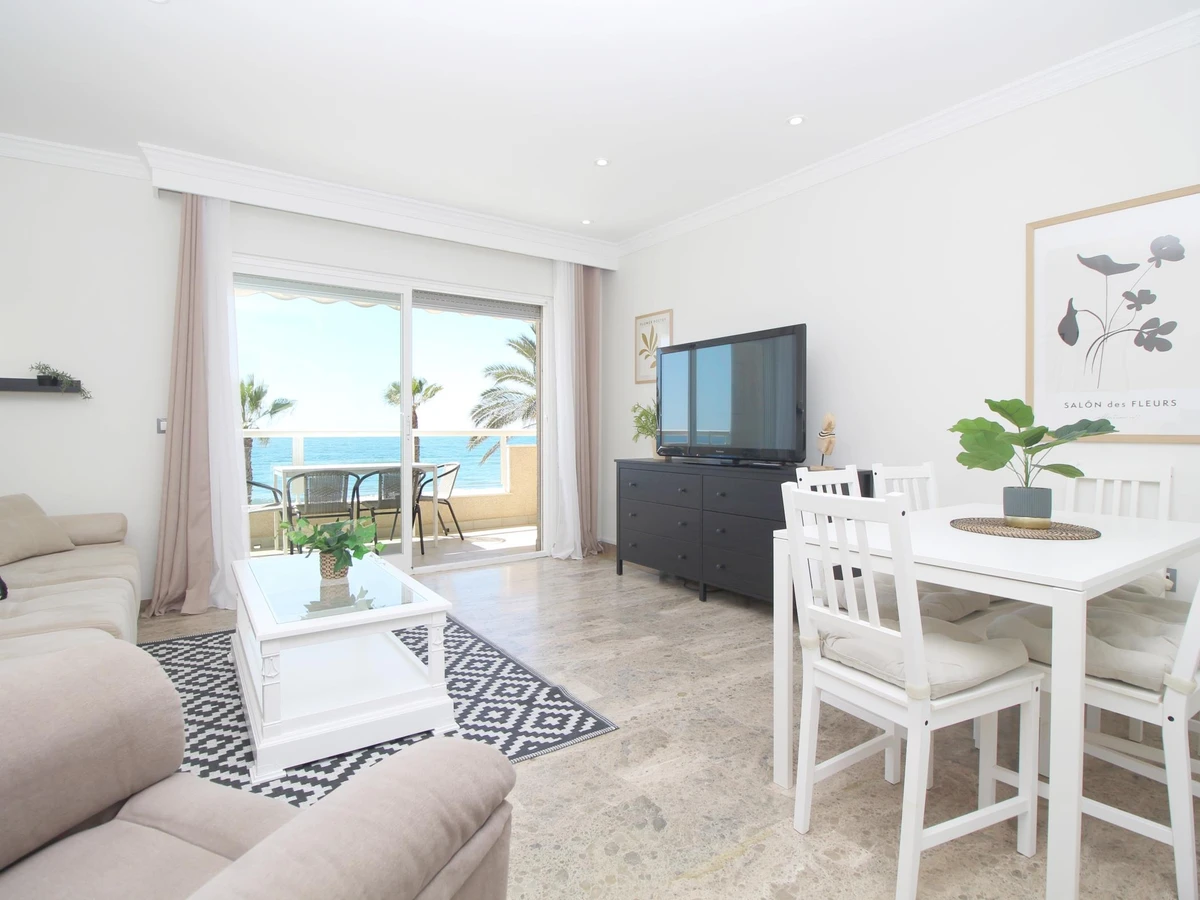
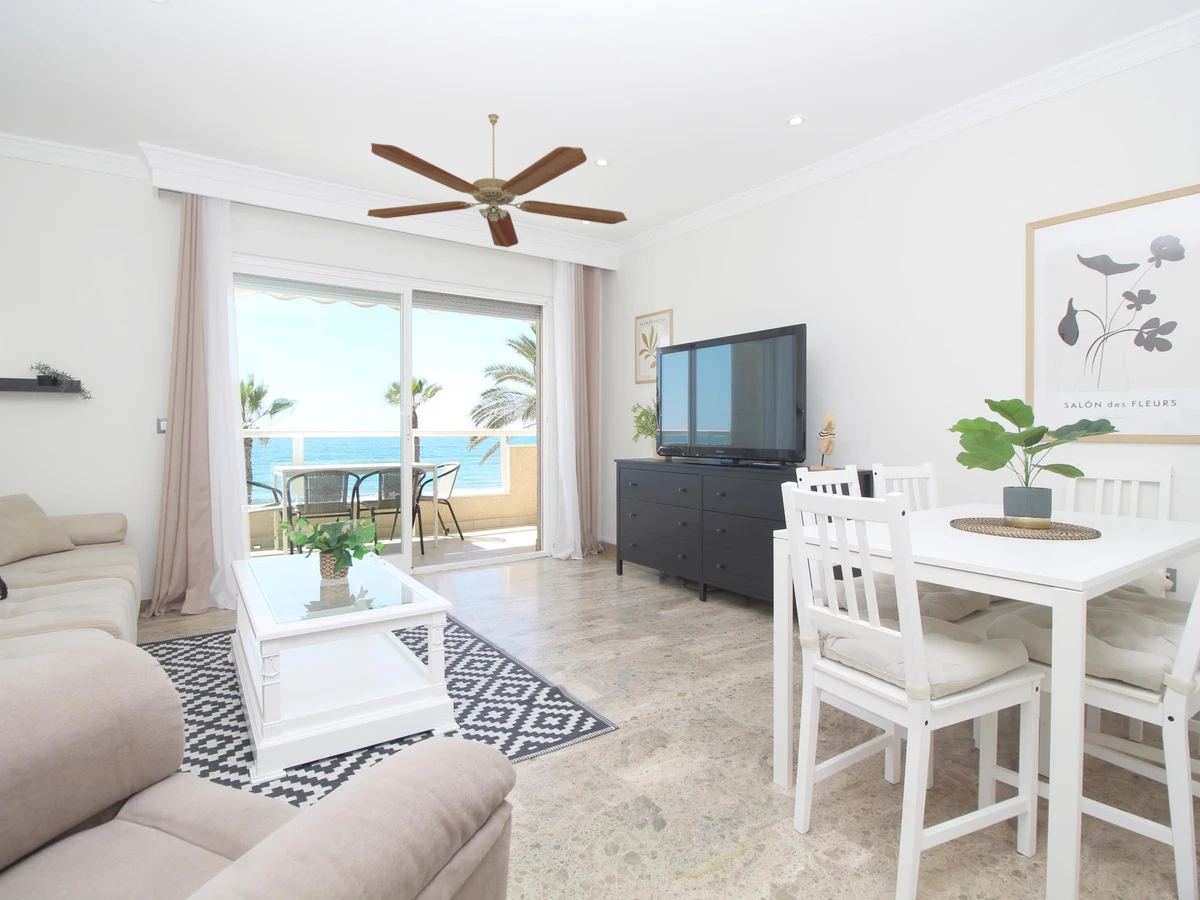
+ ceiling fan [366,113,628,248]
